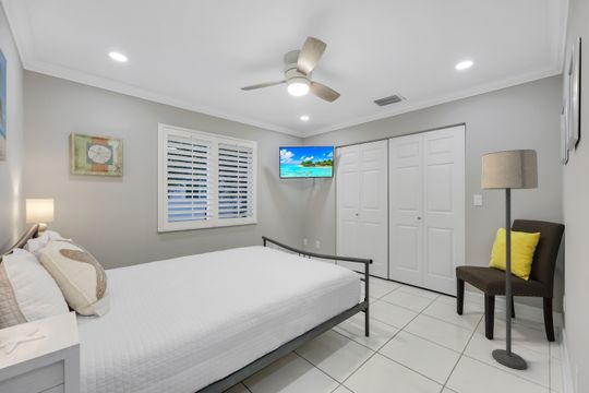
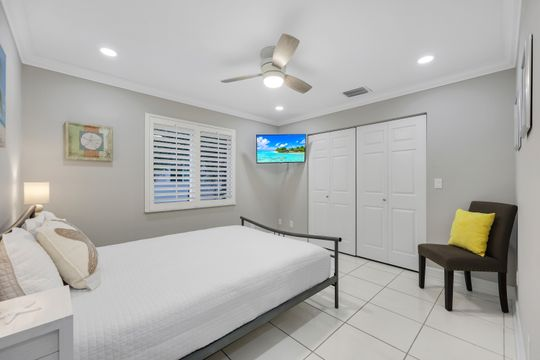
- lamp [480,148,539,370]
